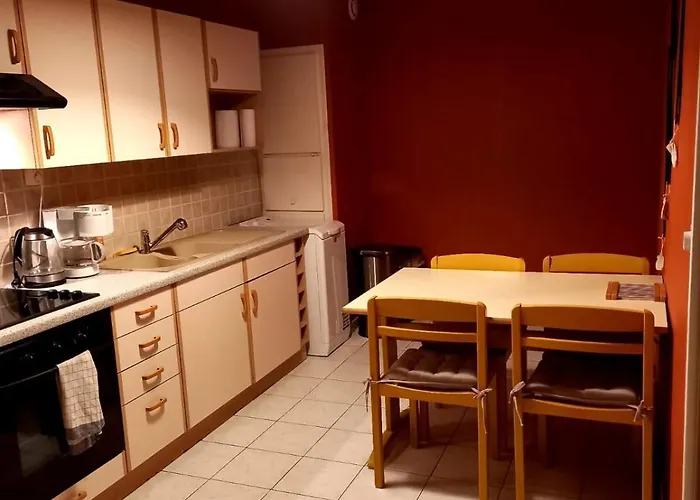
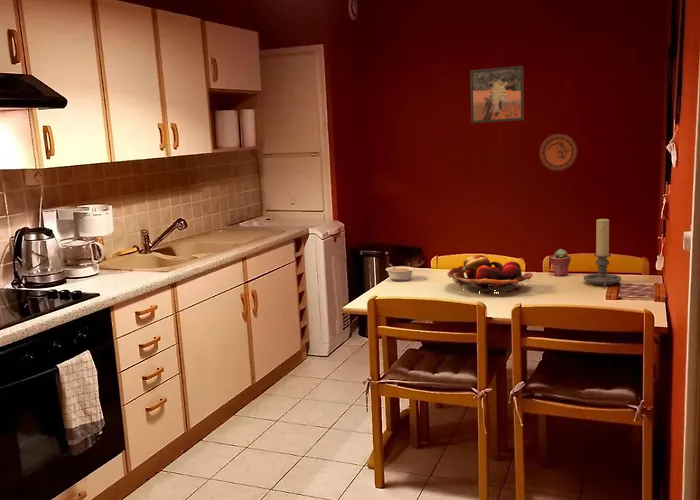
+ decorative plate [538,133,578,172]
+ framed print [469,65,525,124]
+ fruit basket [447,254,534,294]
+ candle holder [583,217,622,288]
+ potted succulent [549,248,572,277]
+ legume [385,263,416,282]
